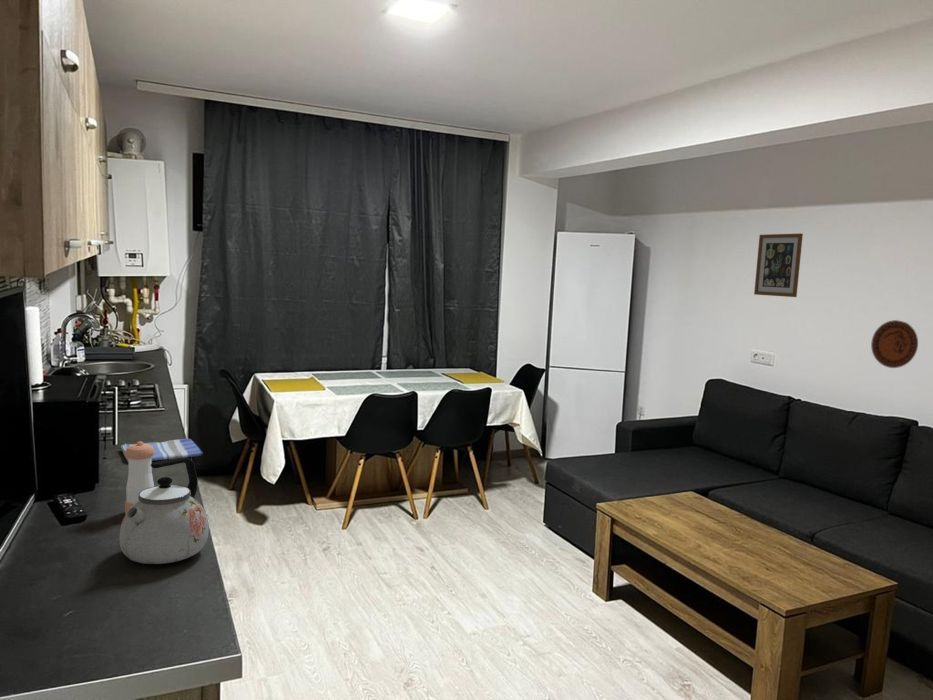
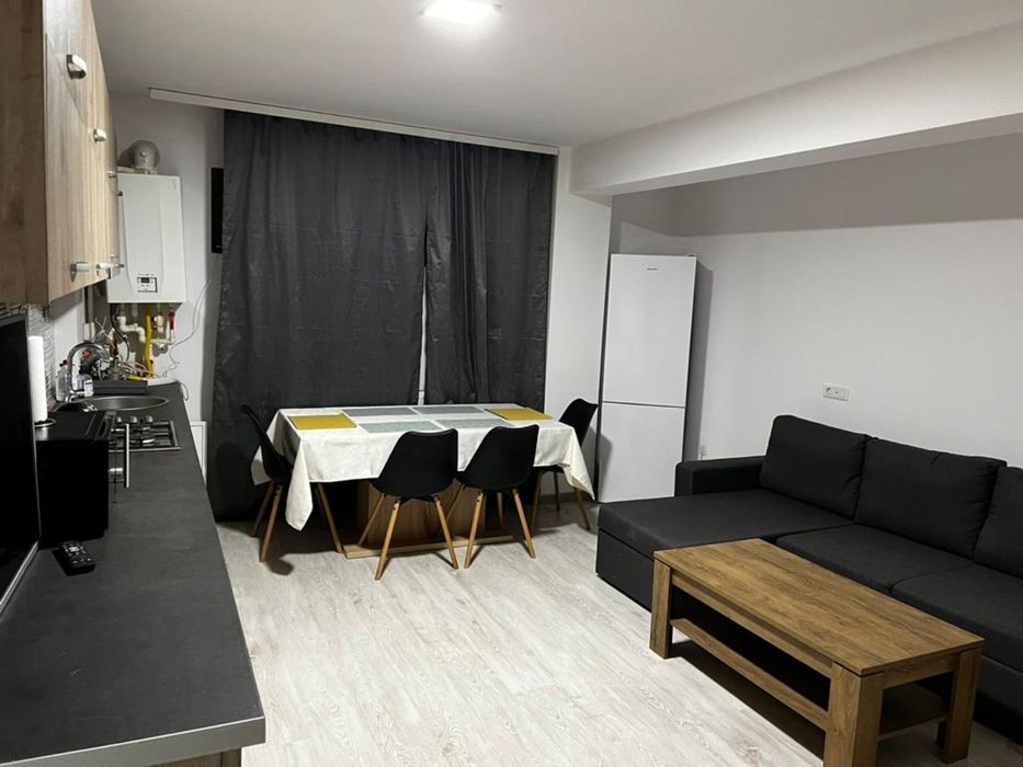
- pepper shaker [124,440,155,515]
- kettle [119,457,210,565]
- wall art [753,232,804,298]
- decorative plate [870,319,919,369]
- dish towel [120,438,204,463]
